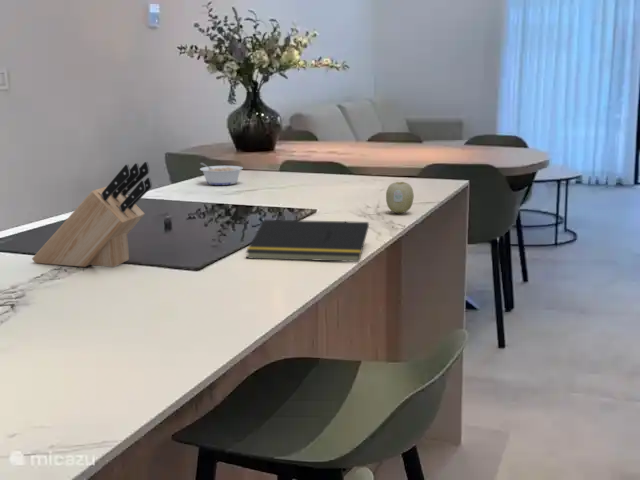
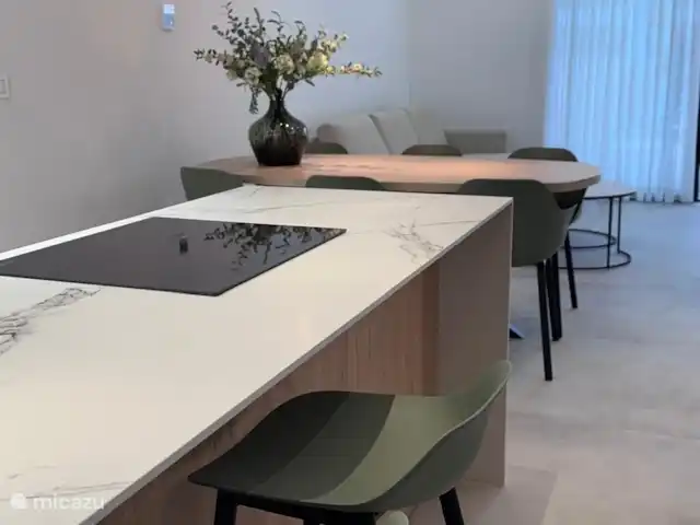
- fruit [385,181,415,214]
- knife block [31,161,153,268]
- notepad [245,219,370,263]
- legume [199,162,244,186]
